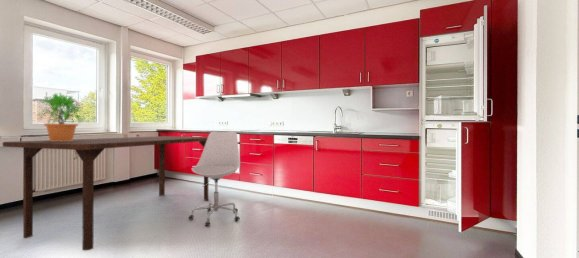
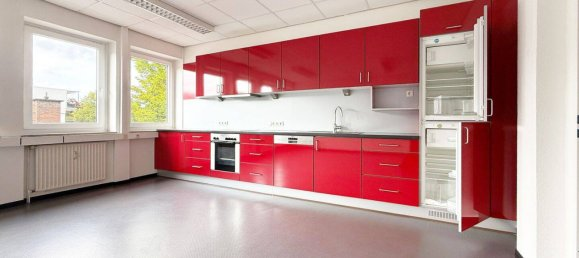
- chair [188,130,241,227]
- dining table [2,135,209,251]
- potted plant [36,92,87,141]
